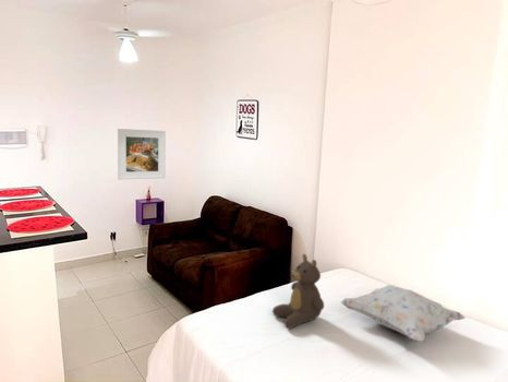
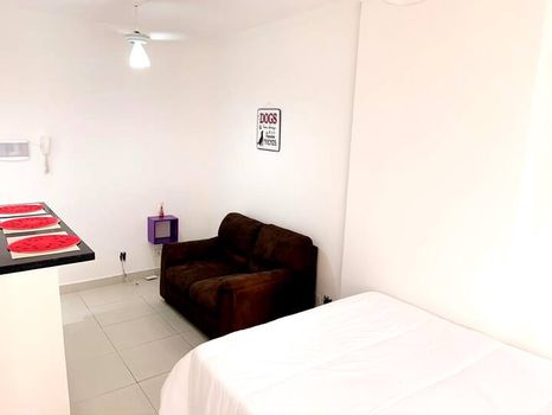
- decorative pillow [339,284,467,342]
- teddy bear [271,253,325,330]
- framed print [117,128,167,180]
